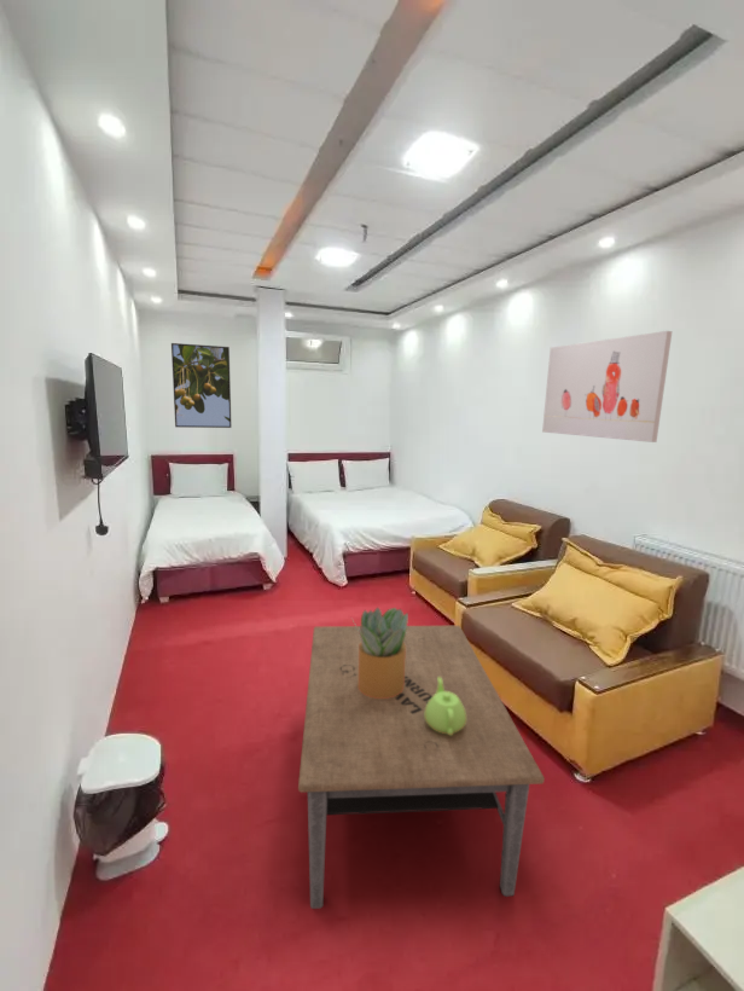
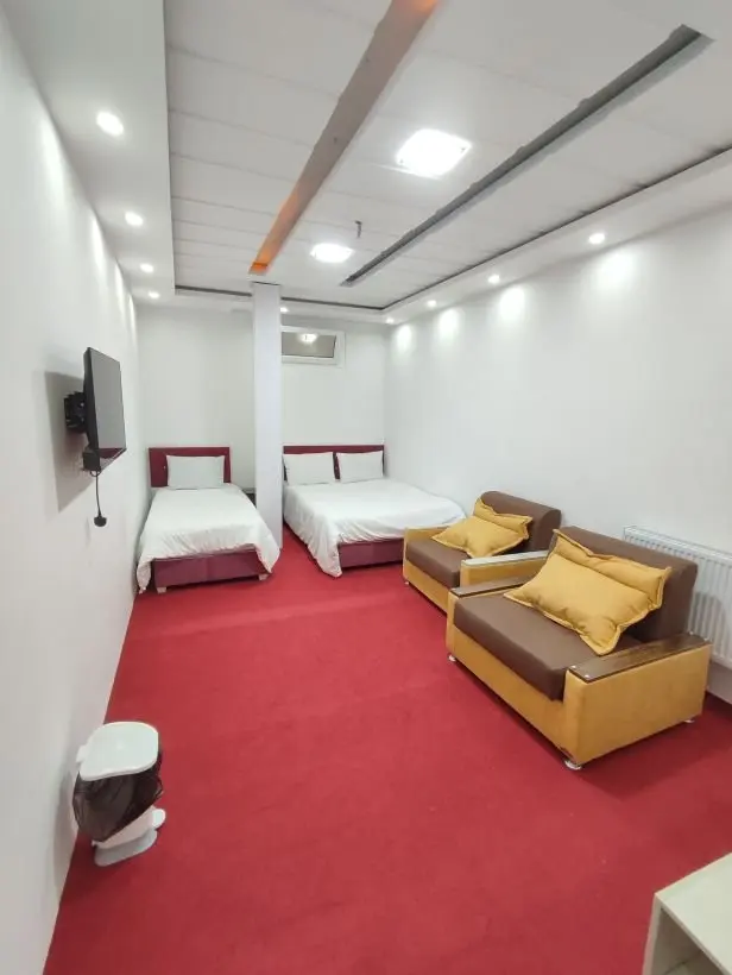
- coffee table [297,625,546,910]
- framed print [170,342,233,429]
- teapot [425,677,466,735]
- potted plant [350,605,409,699]
- wall art [541,330,673,444]
